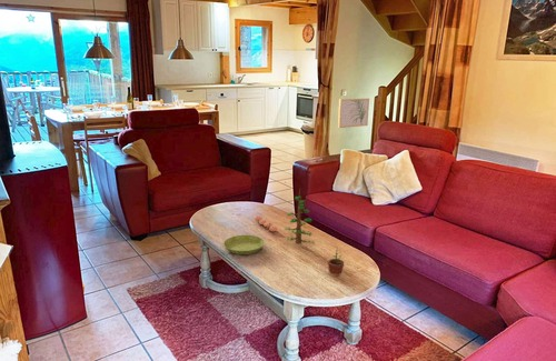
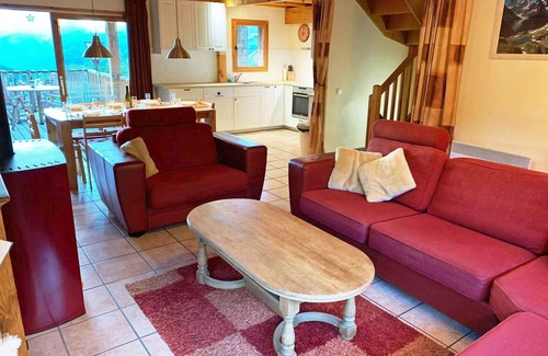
- plant [254,188,346,275]
- saucer [222,234,266,255]
- wall art [337,98,370,129]
